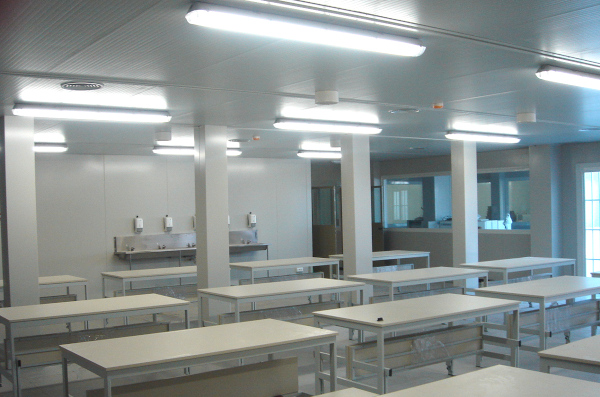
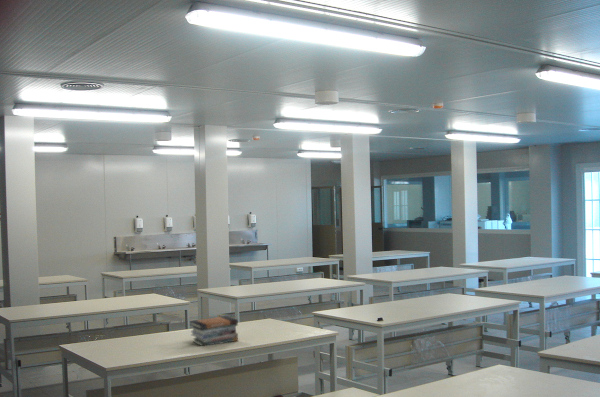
+ book stack [189,315,239,347]
